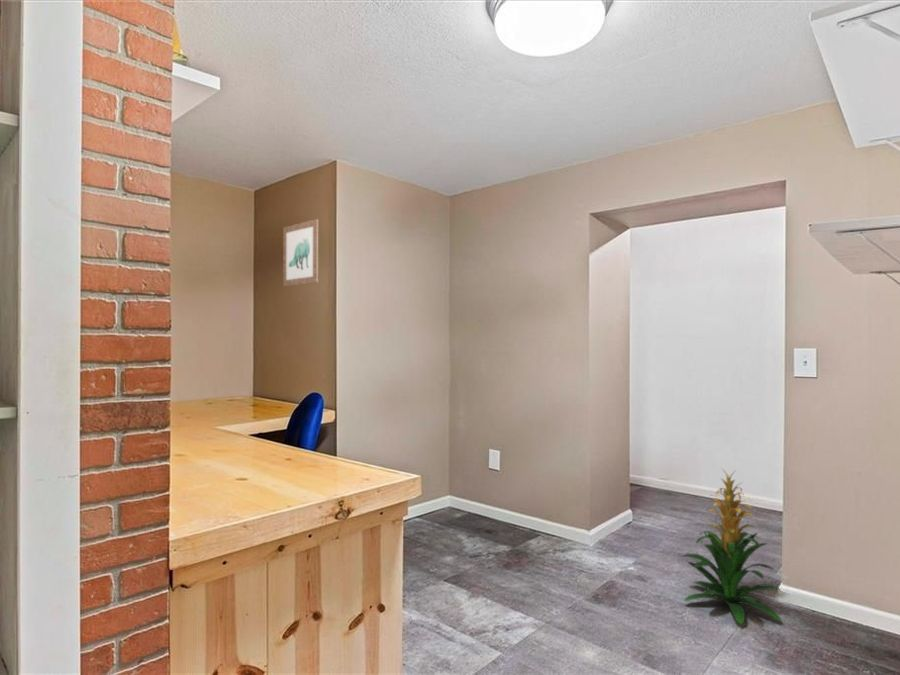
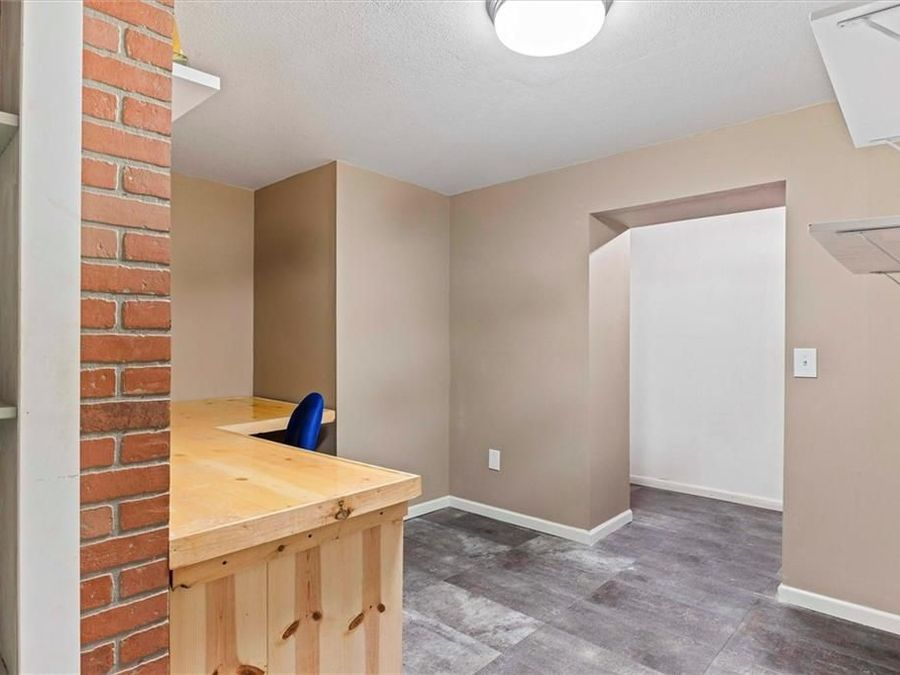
- indoor plant [680,468,783,625]
- wall art [282,218,319,287]
